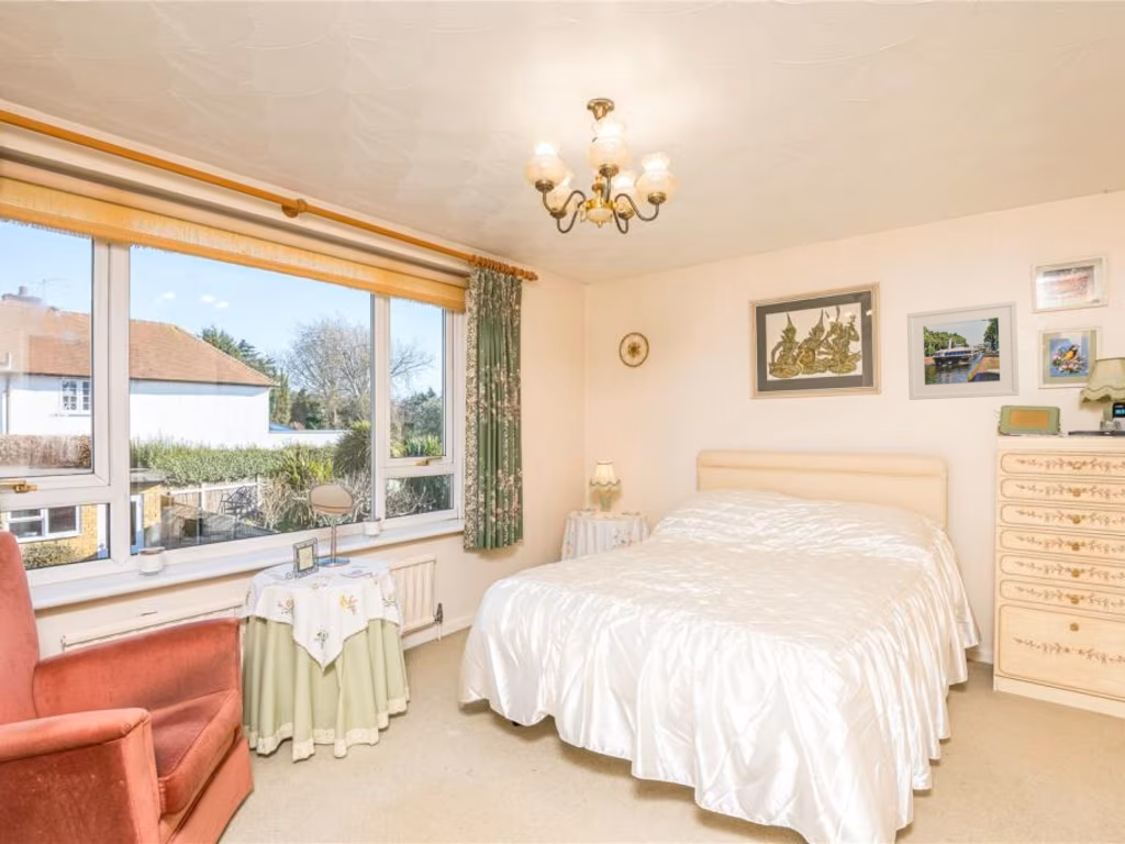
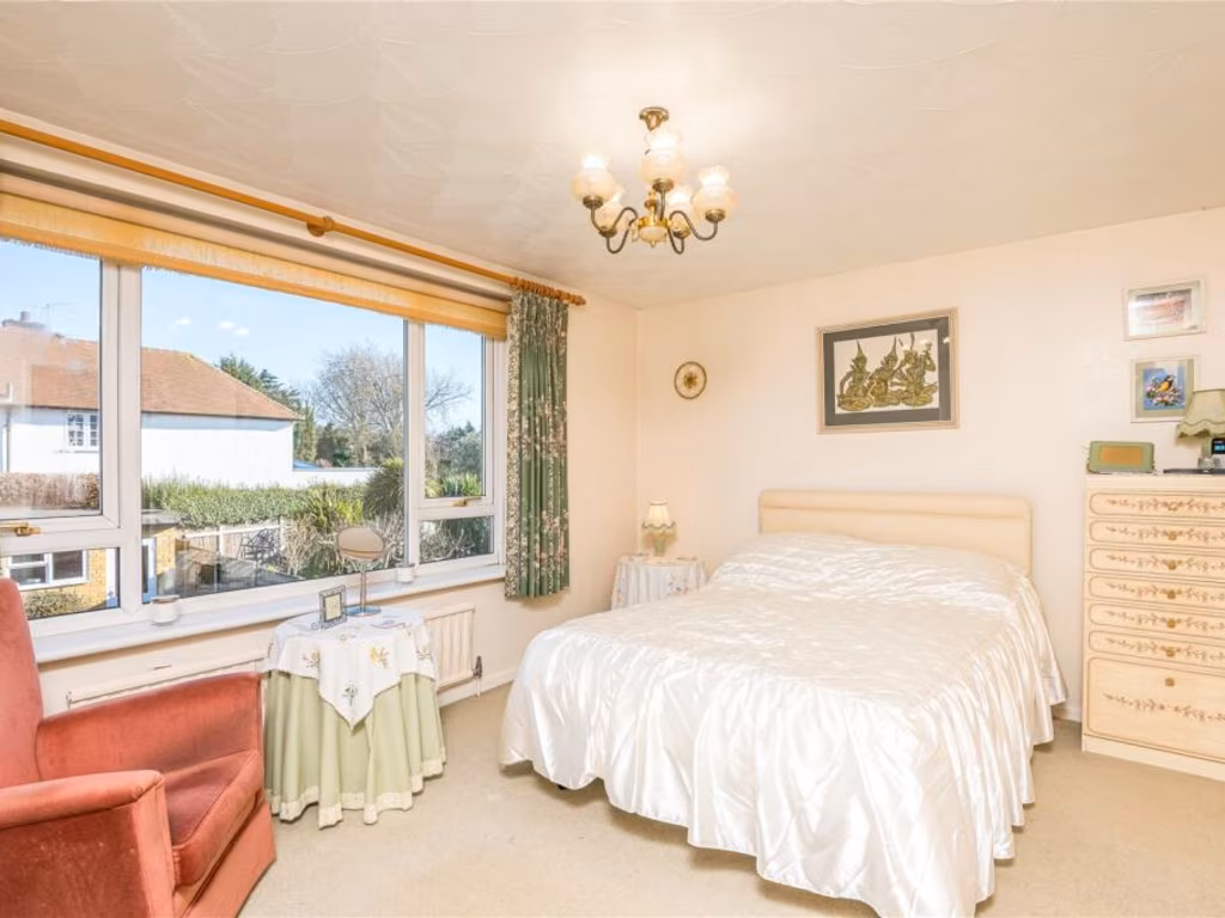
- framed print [906,300,1021,401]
